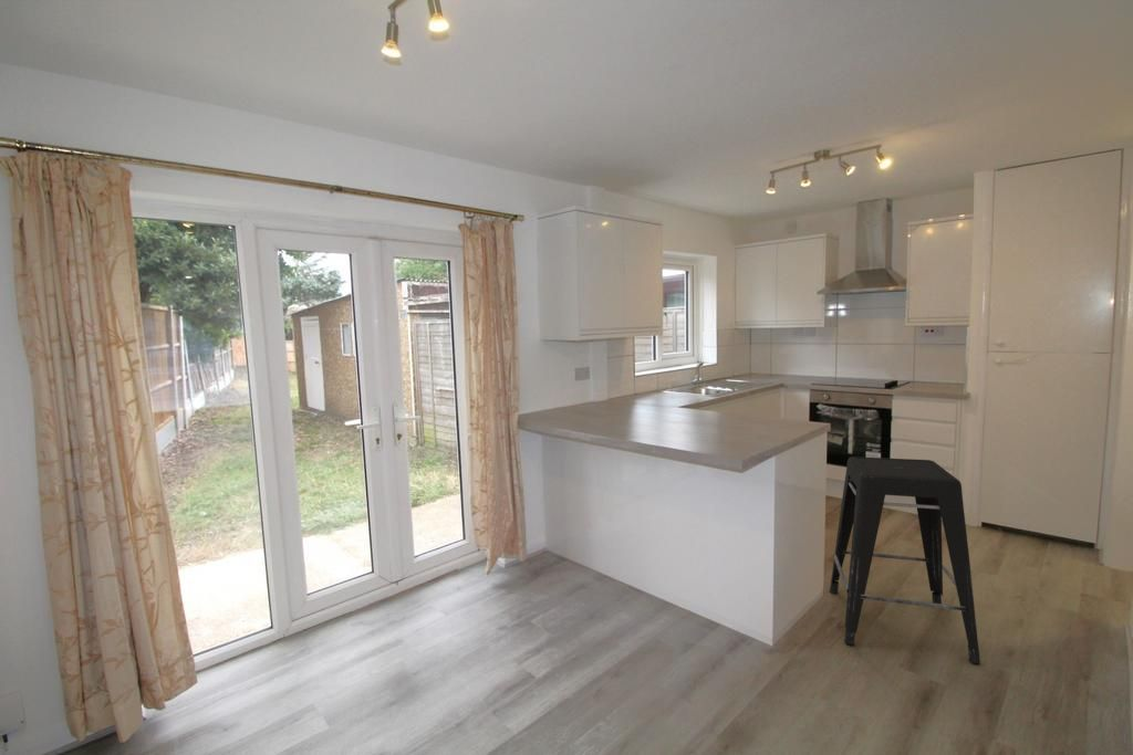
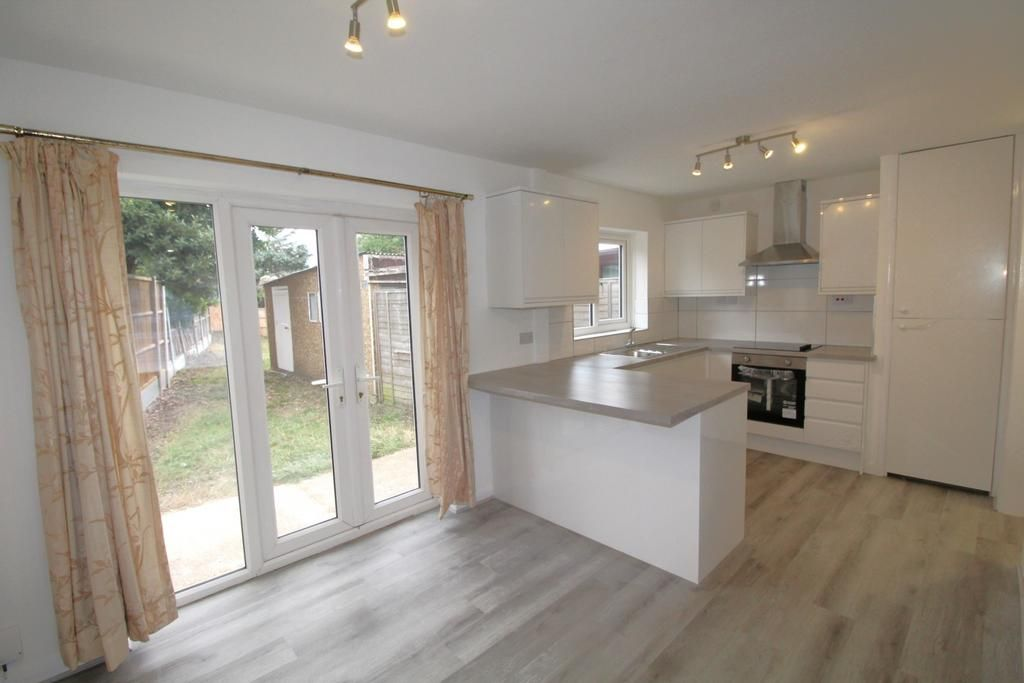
- stool [829,455,981,665]
